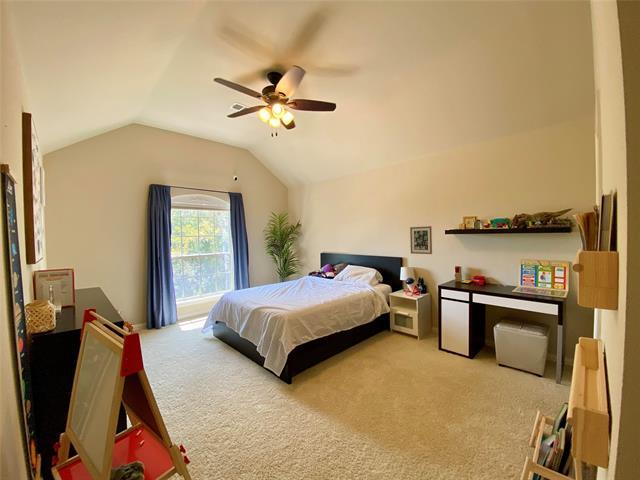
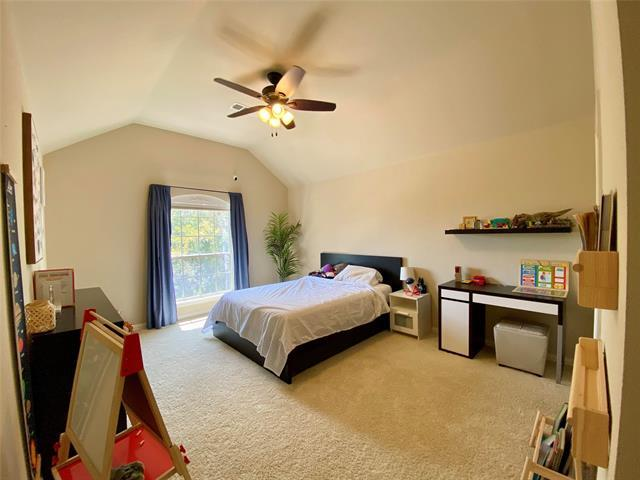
- wall art [409,225,433,255]
